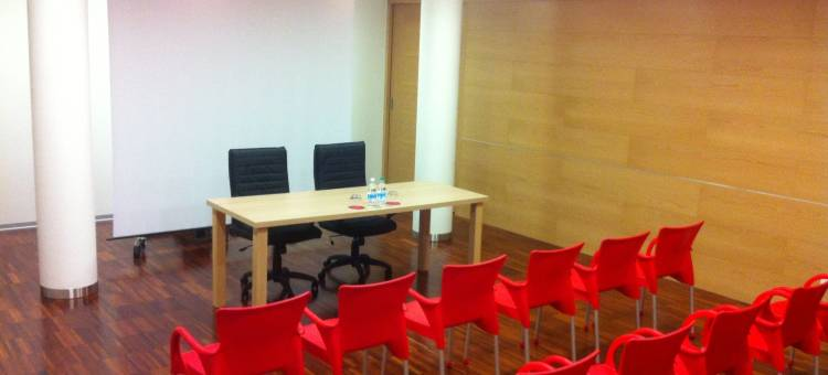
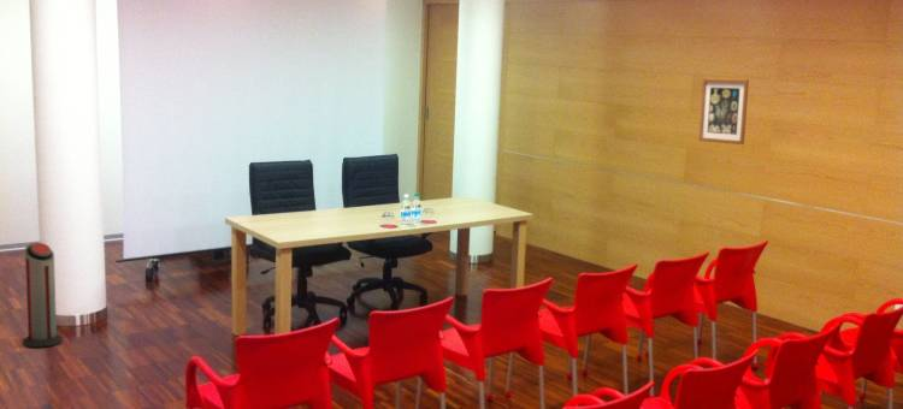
+ wall art [698,77,750,146]
+ air purifier [22,242,64,349]
